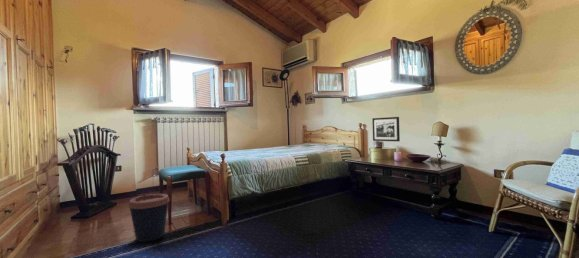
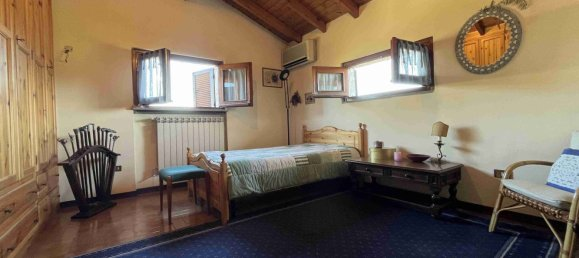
- coffee cup [127,193,171,243]
- picture frame [371,116,401,142]
